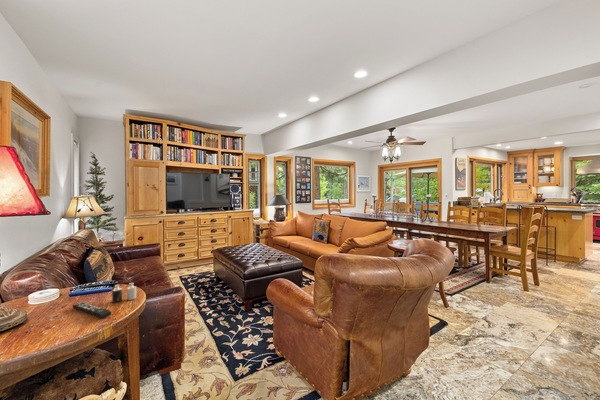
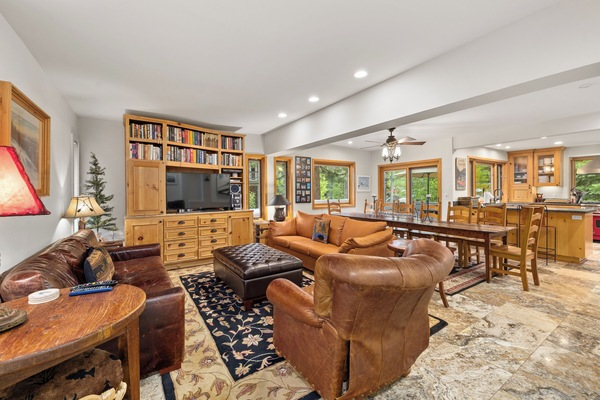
- remote control [72,301,112,319]
- candle [111,282,137,303]
